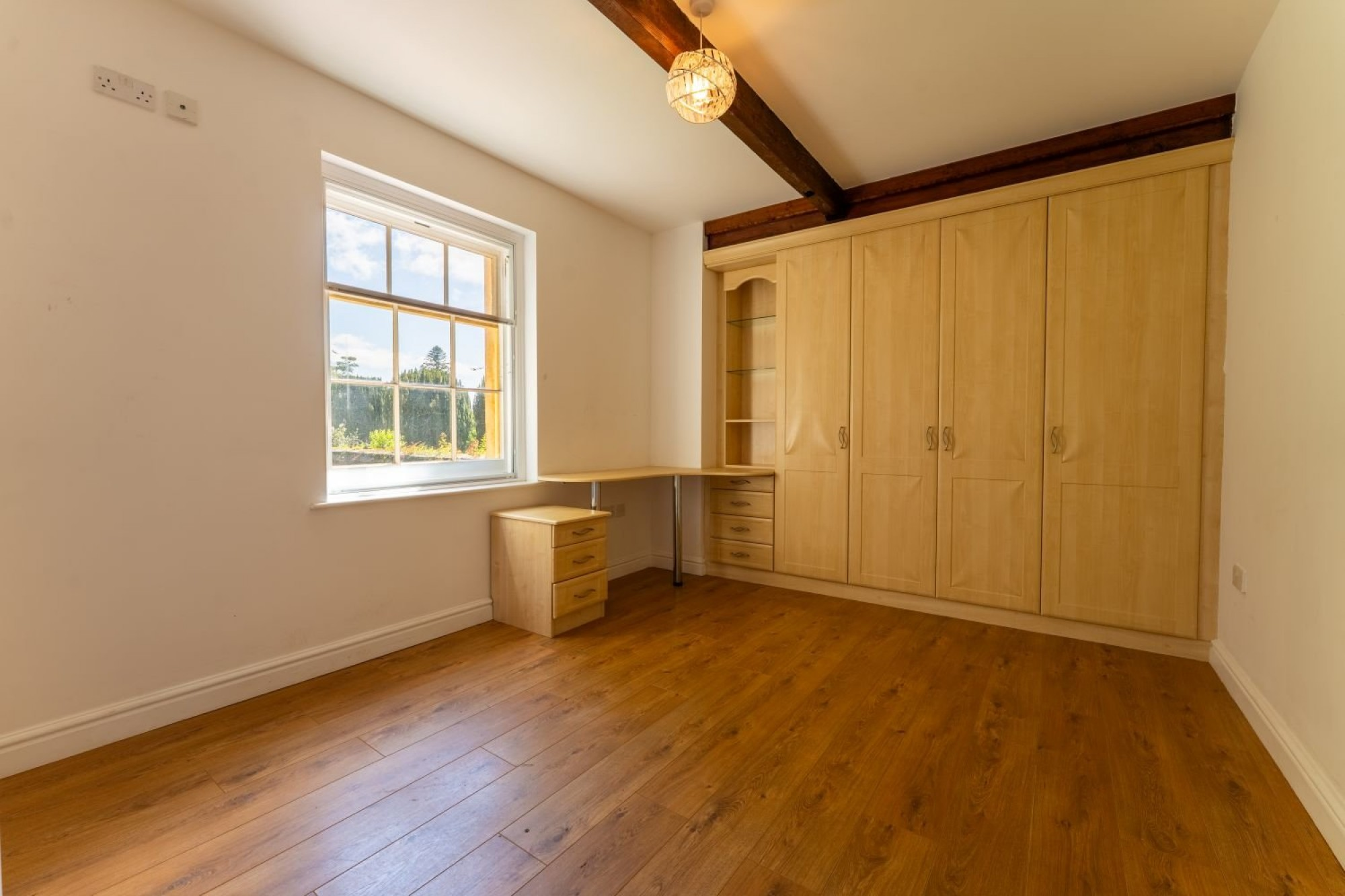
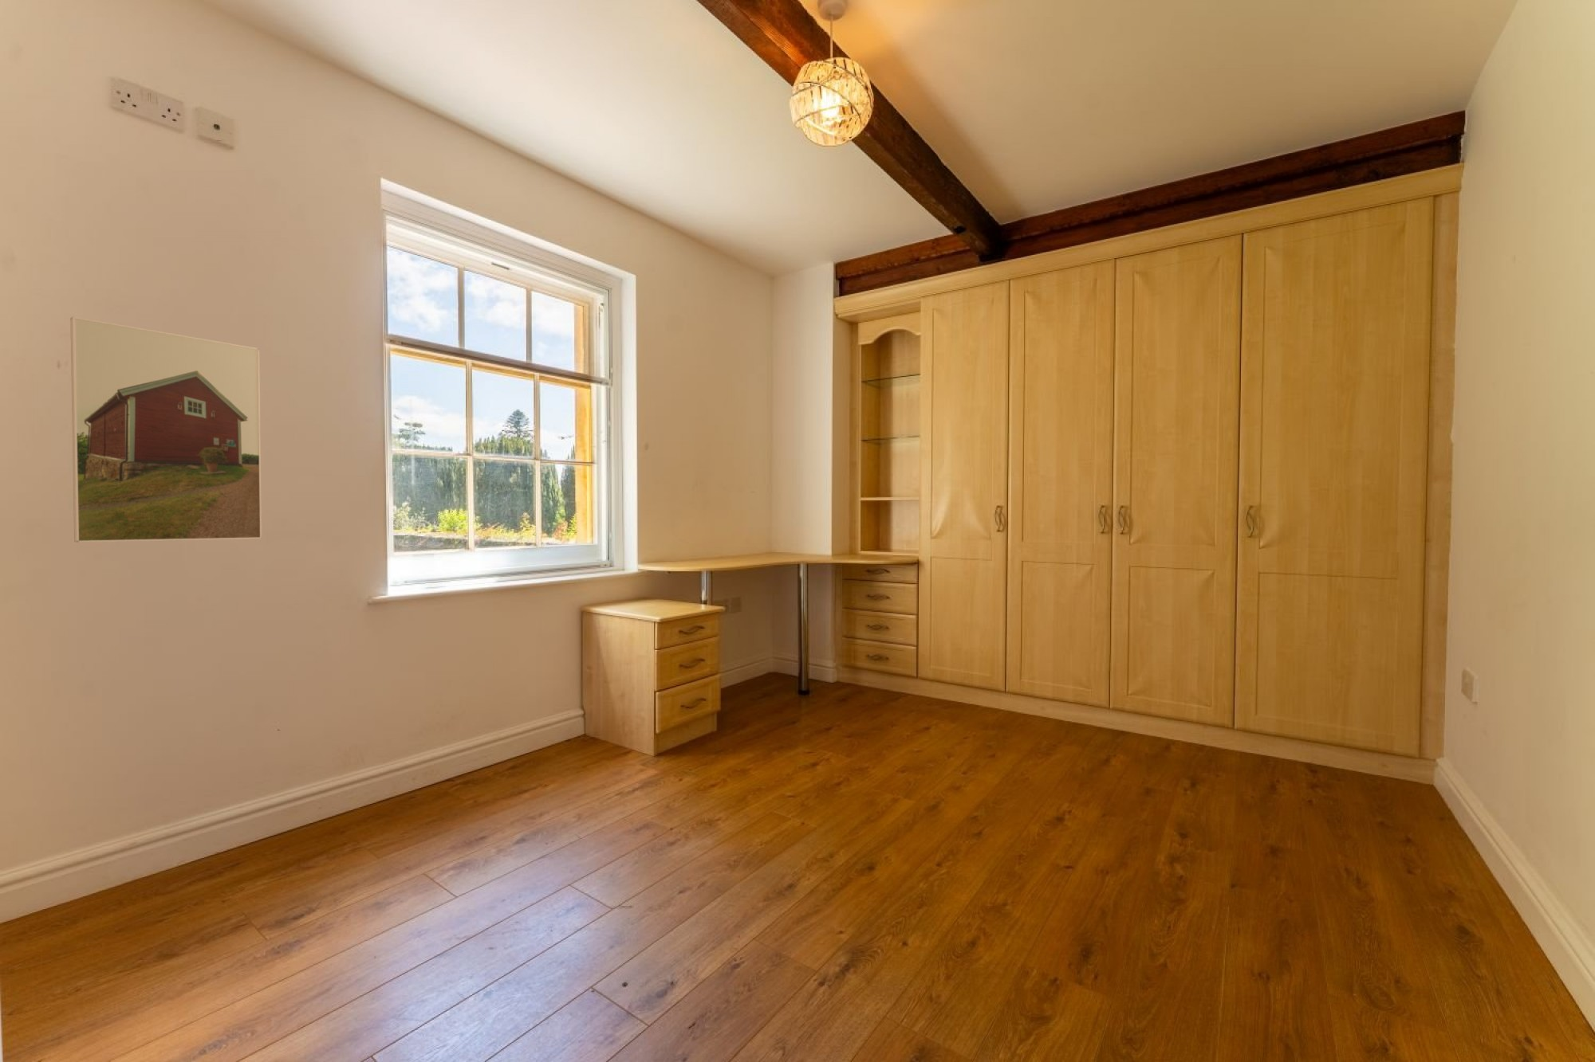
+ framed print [70,315,262,543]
